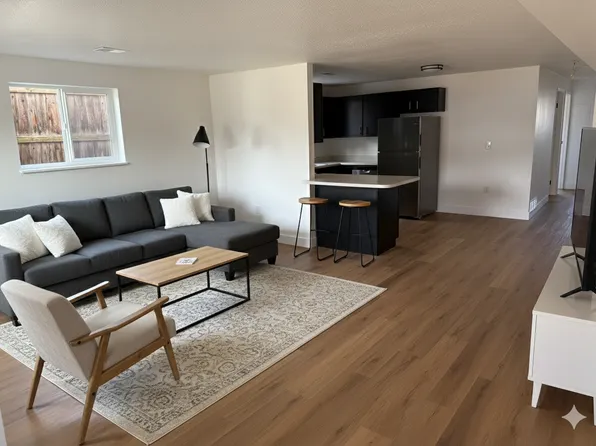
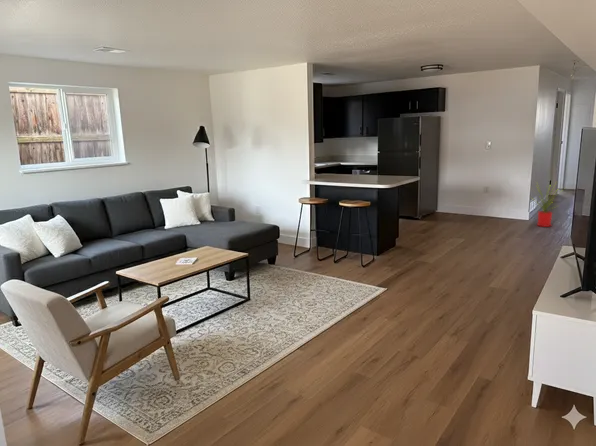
+ house plant [528,179,565,228]
